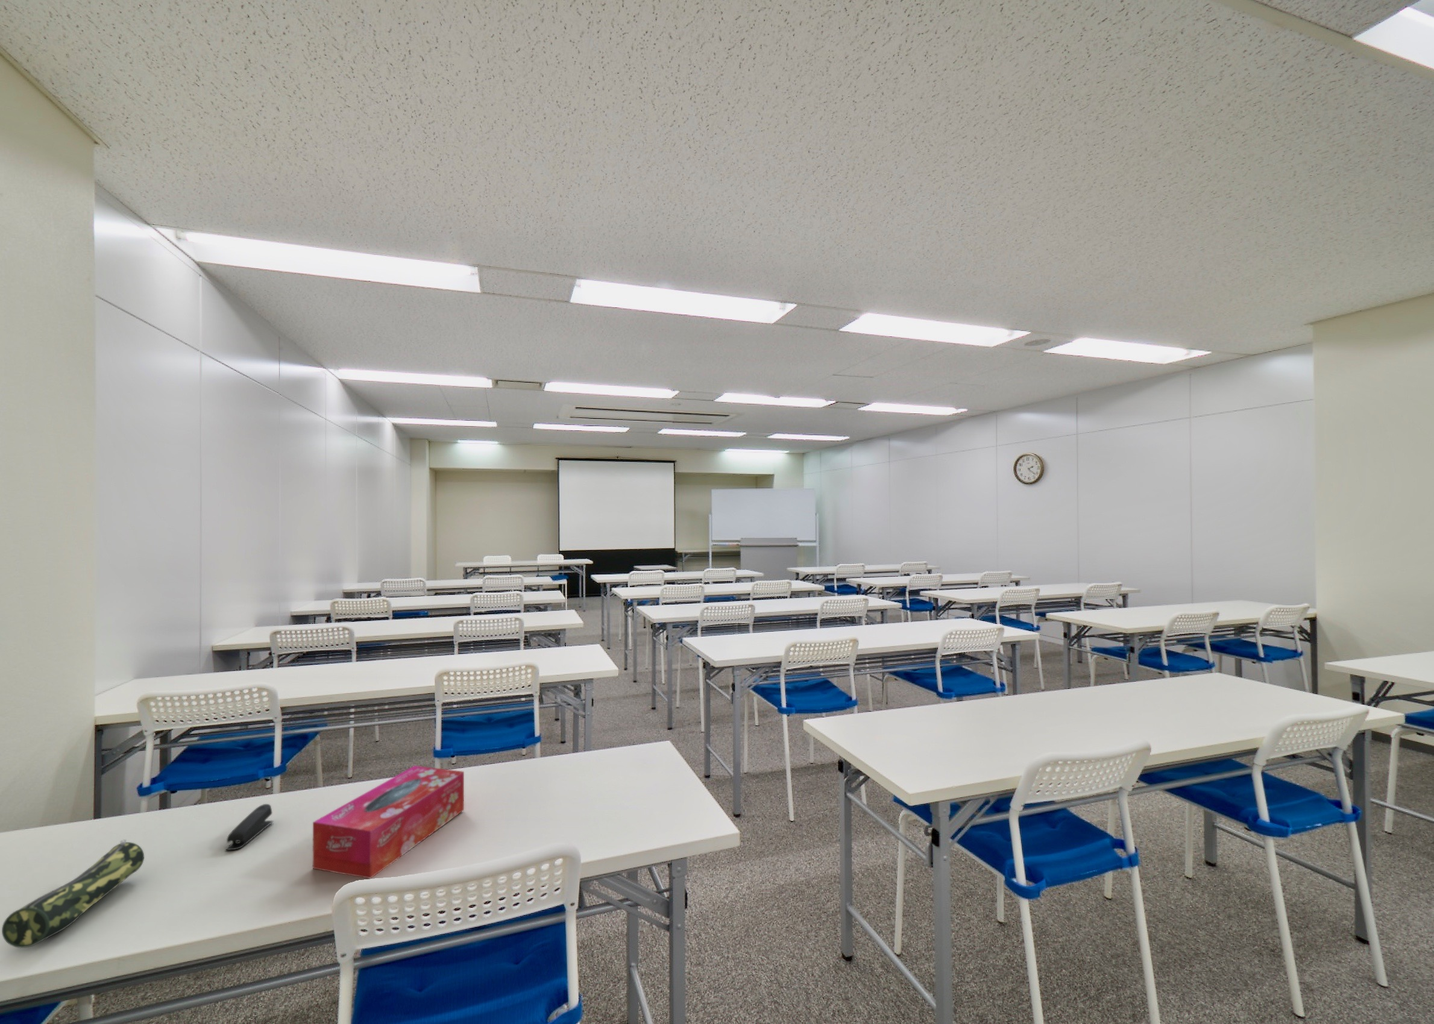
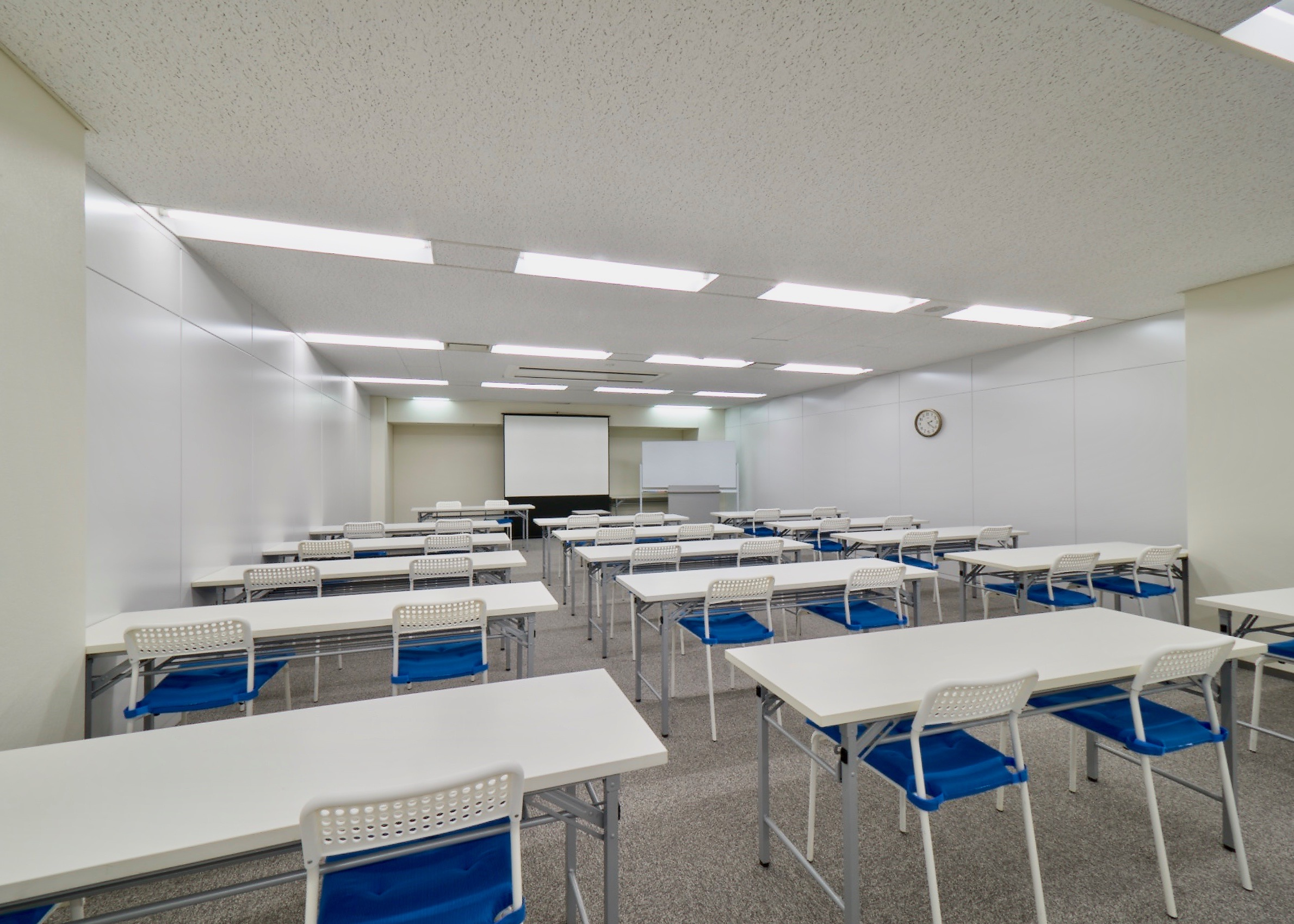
- tissue box [313,765,464,879]
- stapler [225,803,274,850]
- pencil case [1,839,145,949]
